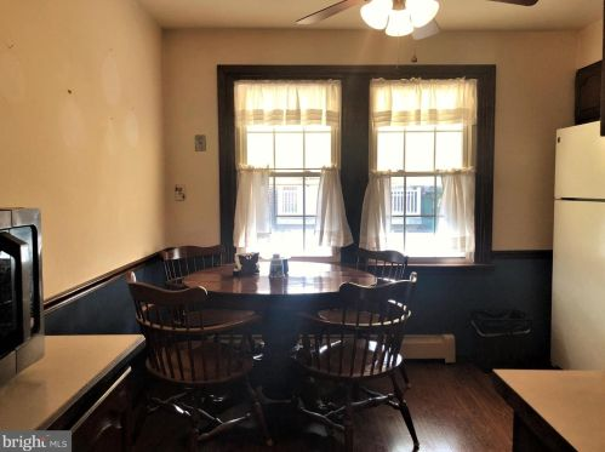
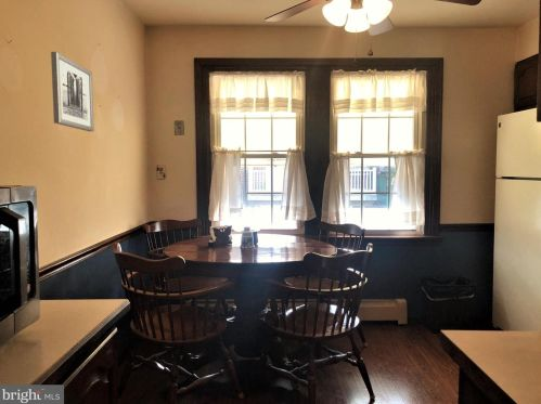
+ wall art [50,51,95,132]
